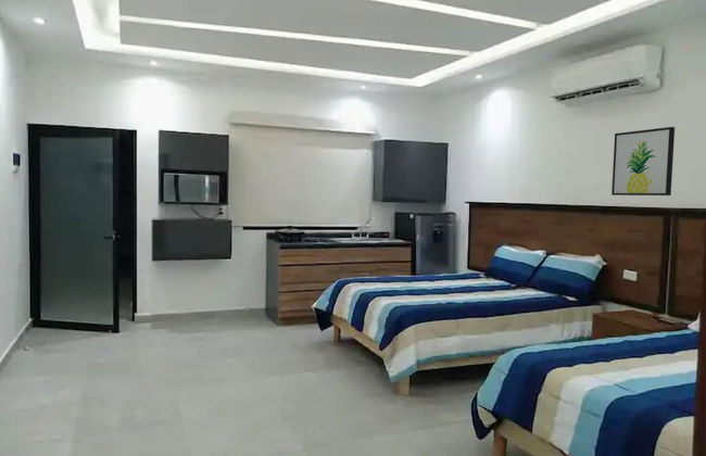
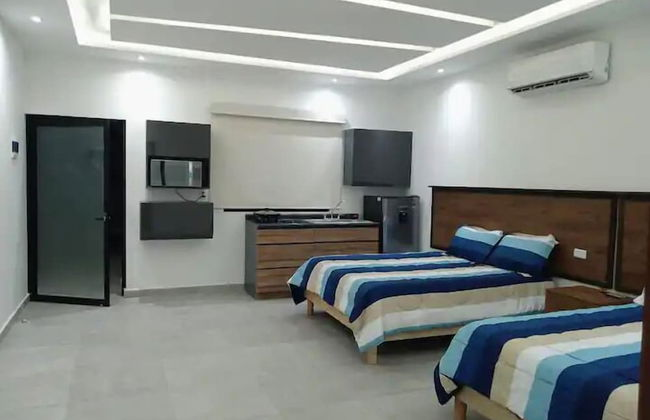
- wall art [610,126,676,197]
